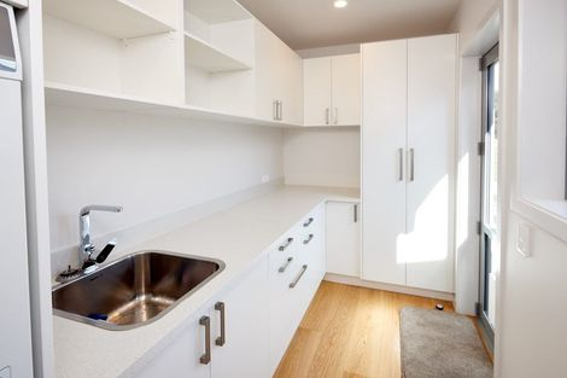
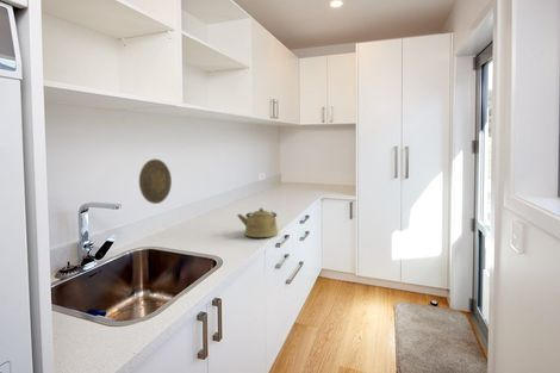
+ decorative plate [138,157,173,205]
+ kettle [236,206,280,238]
